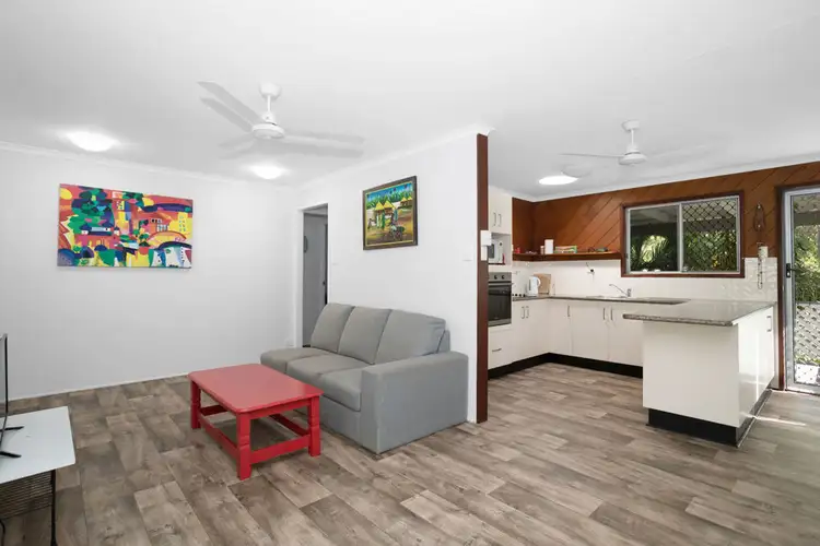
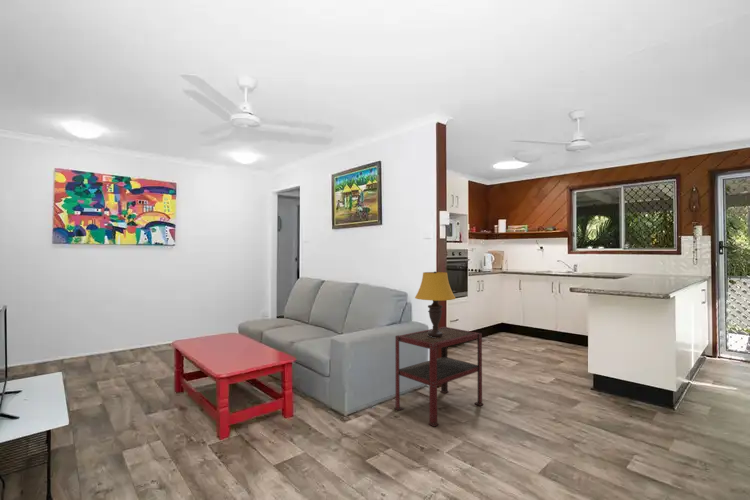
+ table lamp [414,271,457,337]
+ side table [393,326,485,427]
